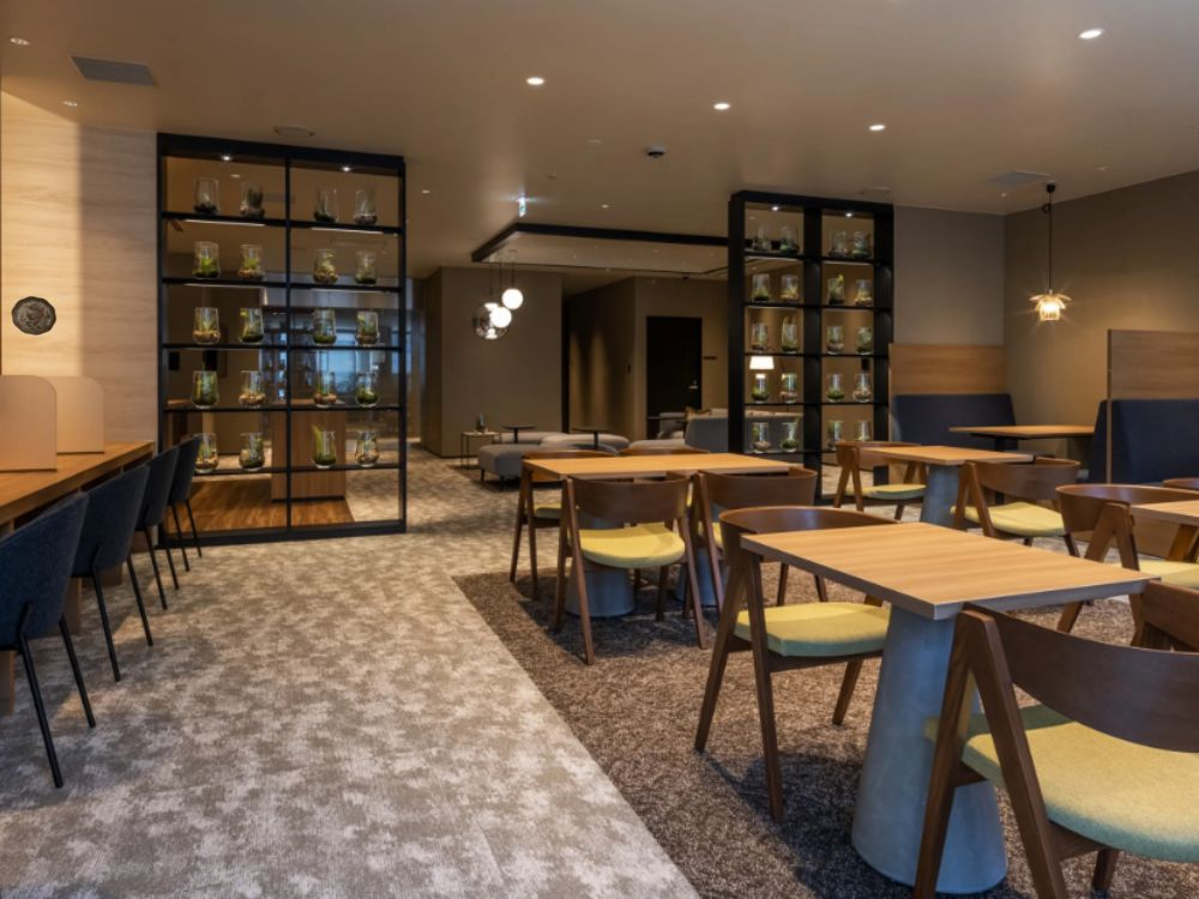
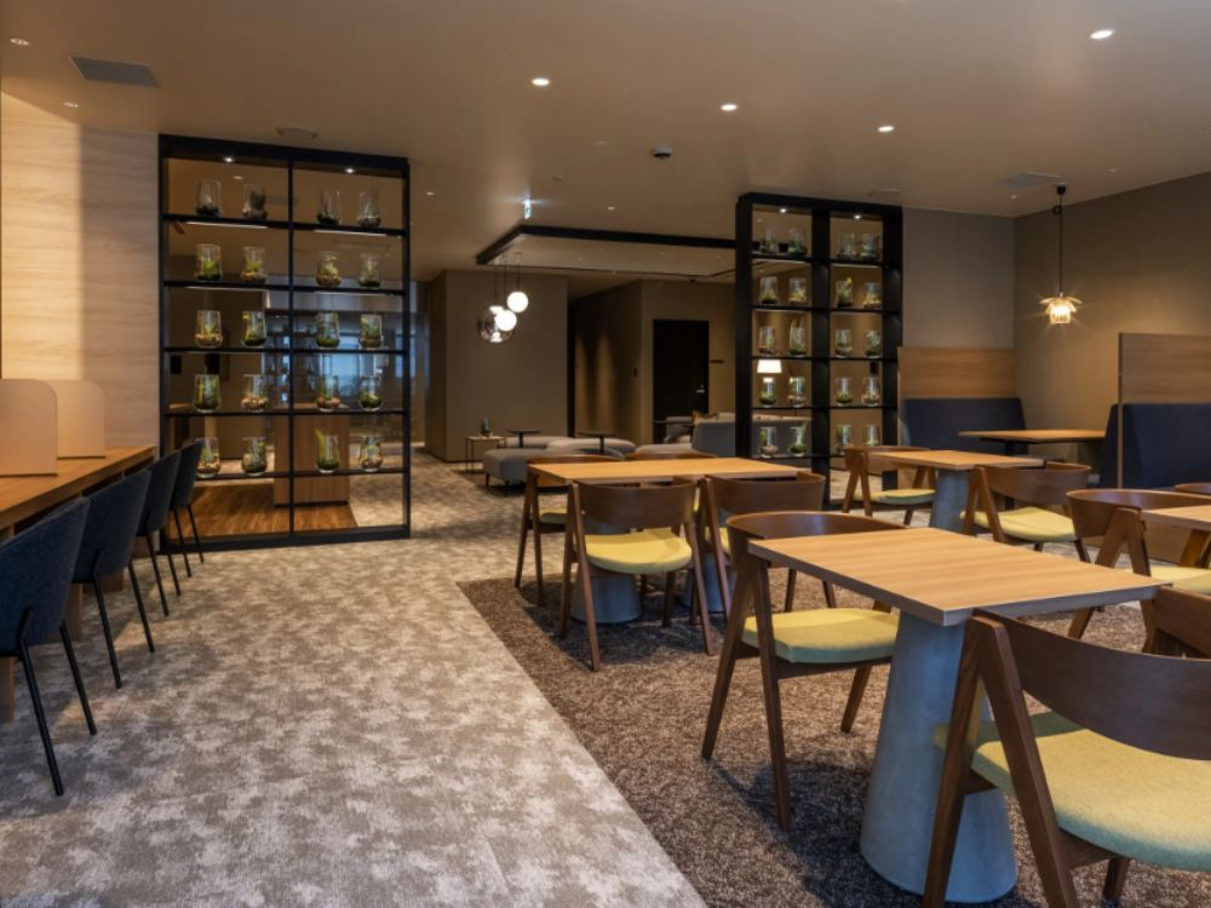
- decorative plate [11,295,58,337]
